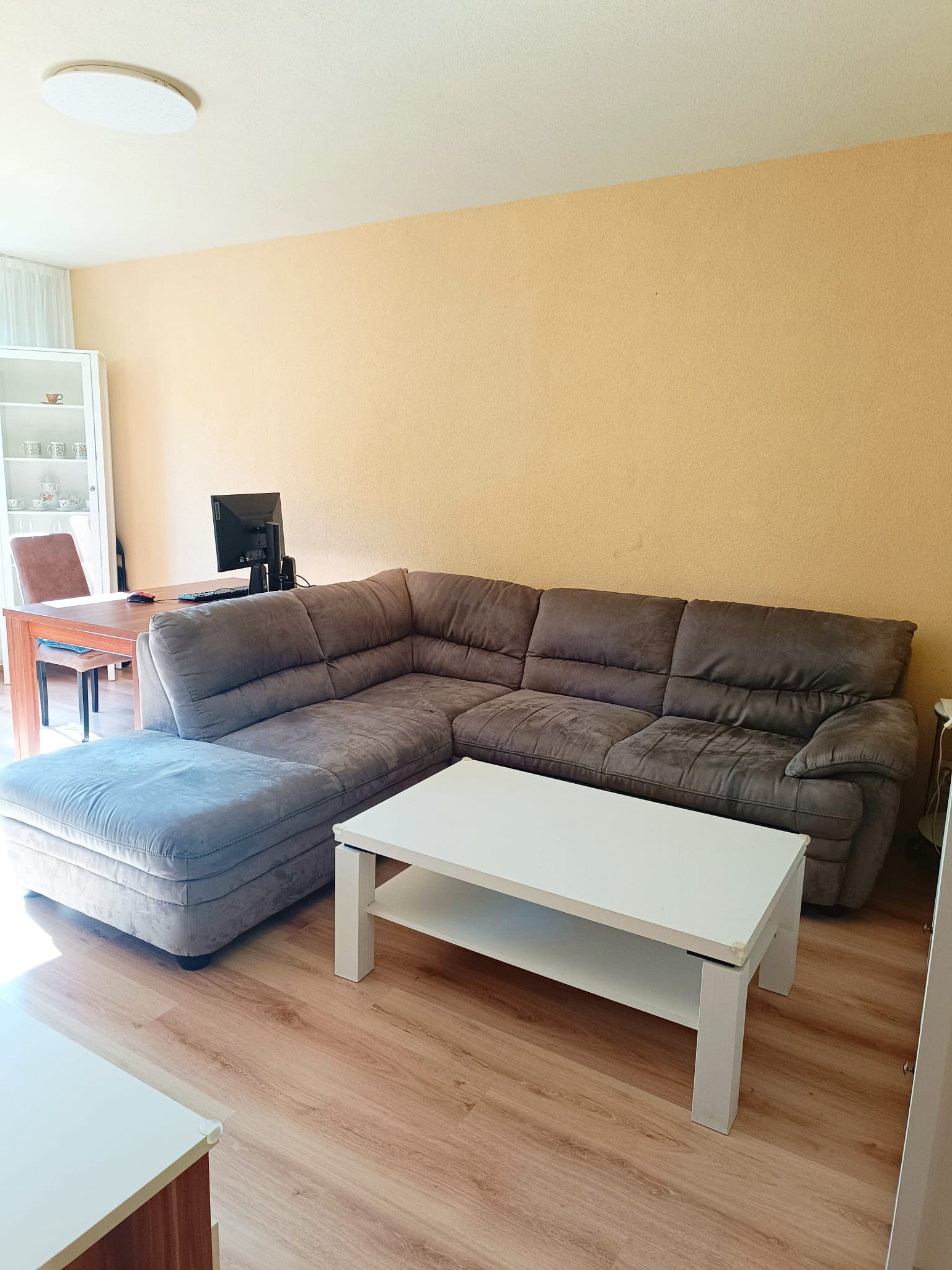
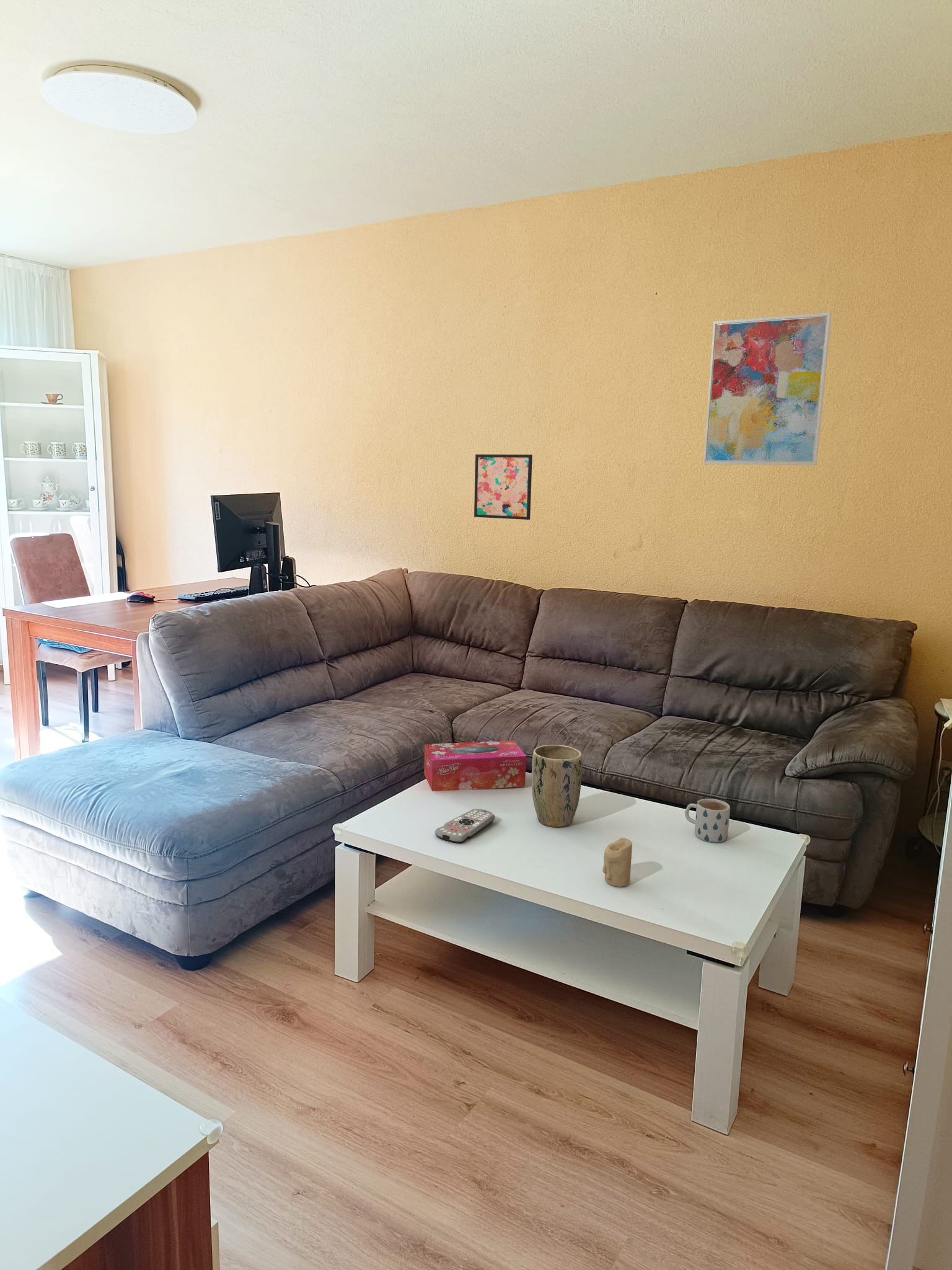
+ tissue box [424,740,527,792]
+ mug [684,798,731,843]
+ plant pot [531,744,583,828]
+ remote control [434,808,495,844]
+ wall art [474,454,533,520]
+ candle [602,837,633,887]
+ wall art [703,312,832,466]
